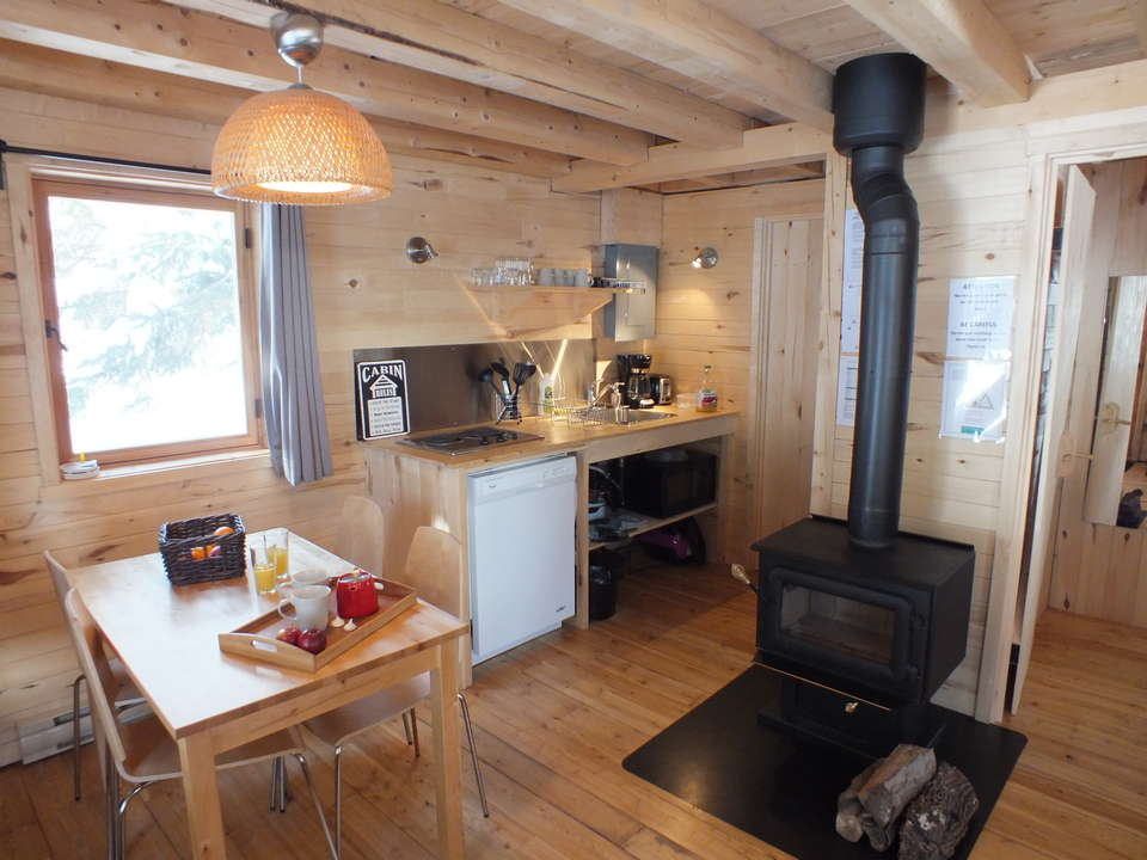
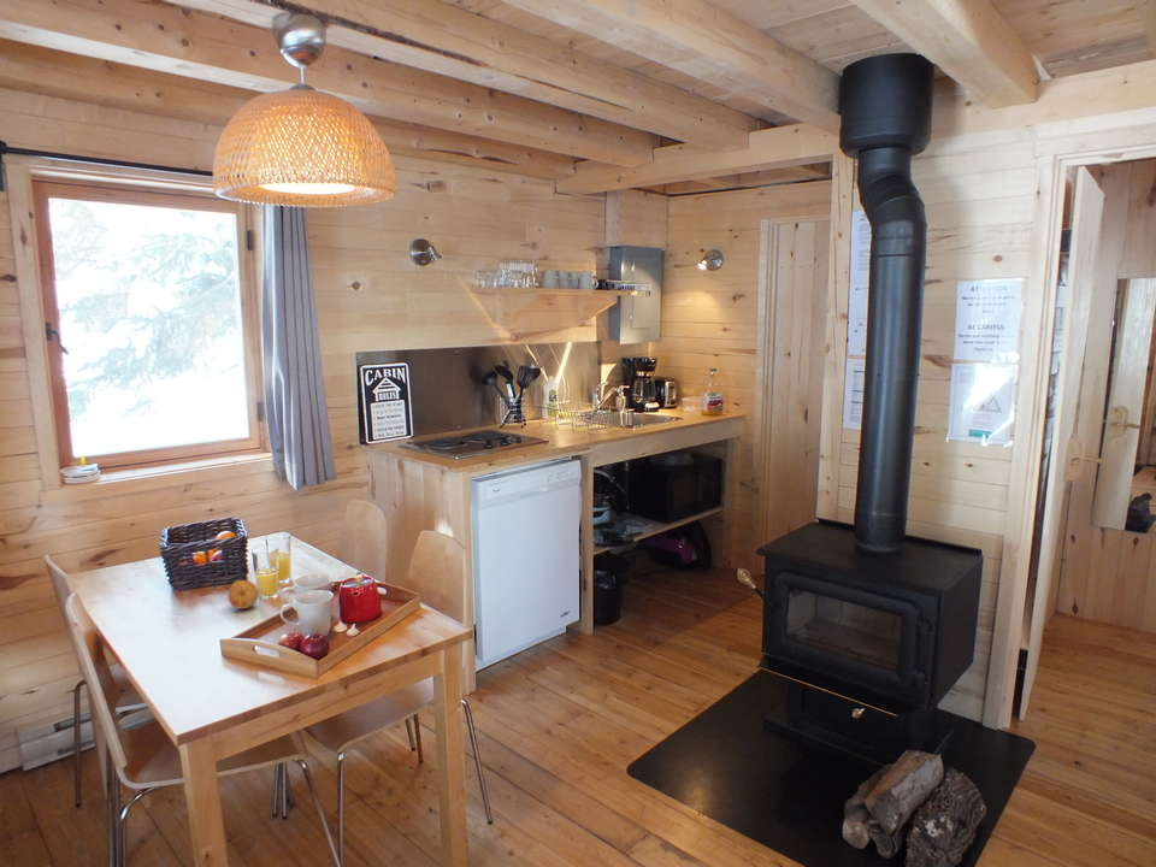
+ fruit [228,579,260,611]
